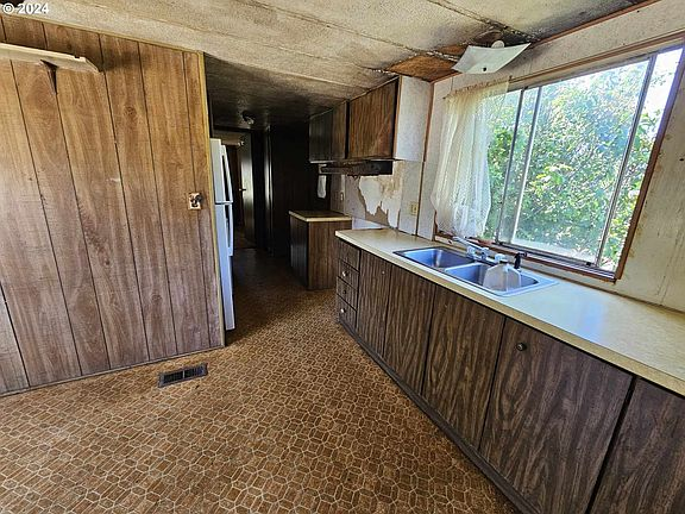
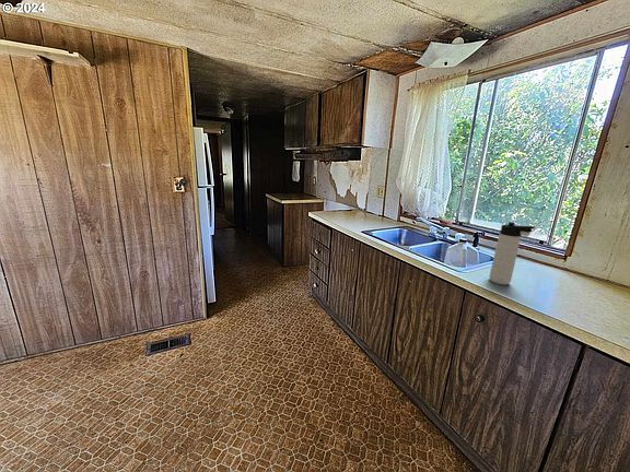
+ thermos bottle [488,222,536,286]
